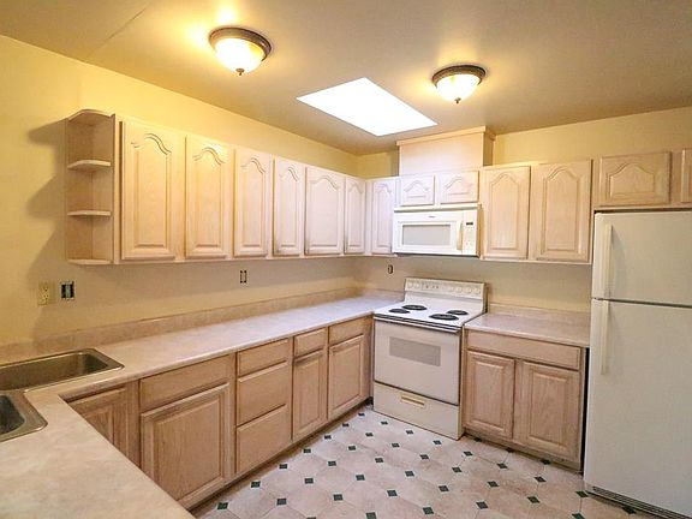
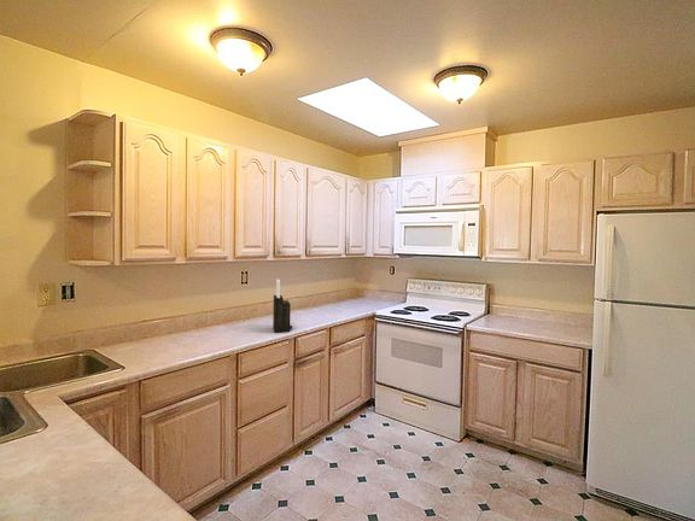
+ knife block [271,277,293,334]
